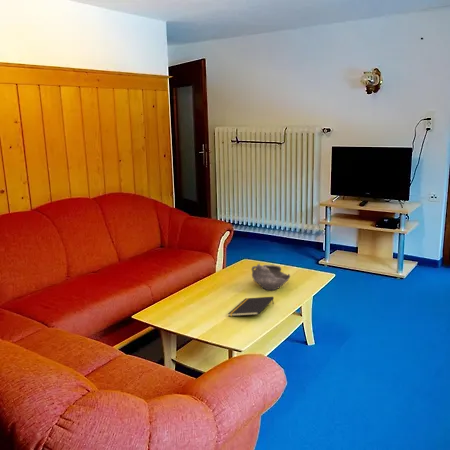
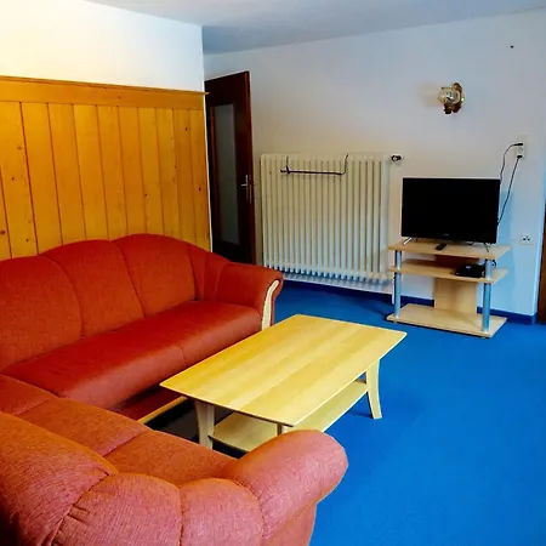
- notepad [227,296,275,317]
- bowl [251,263,291,291]
